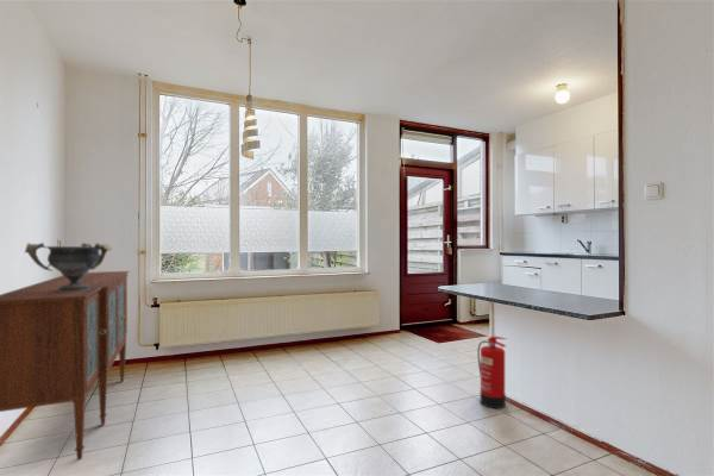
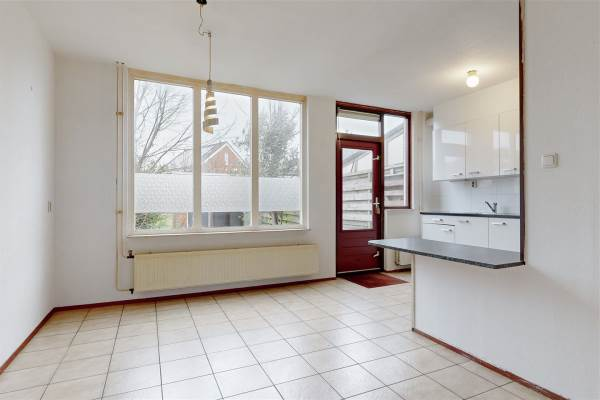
- fire extinguisher [476,336,508,409]
- decorative bowl [24,242,113,292]
- sideboard [0,270,130,461]
